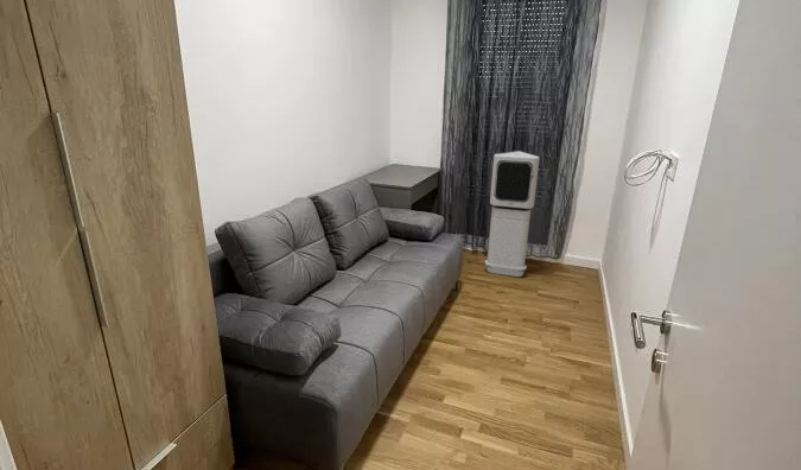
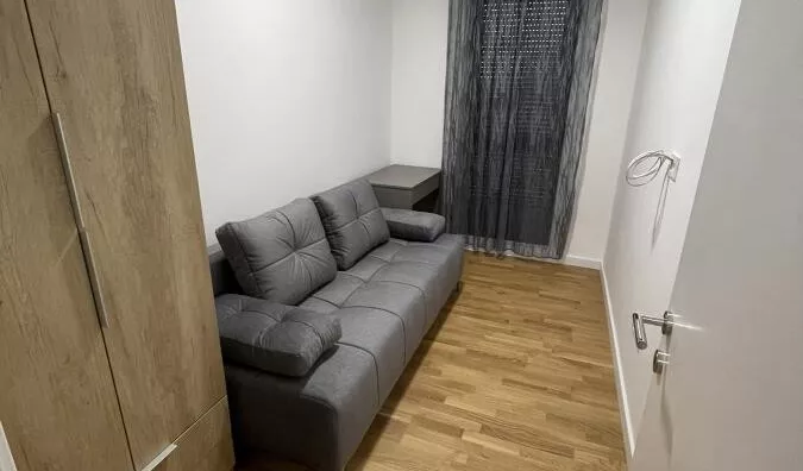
- air purifier [484,150,540,278]
